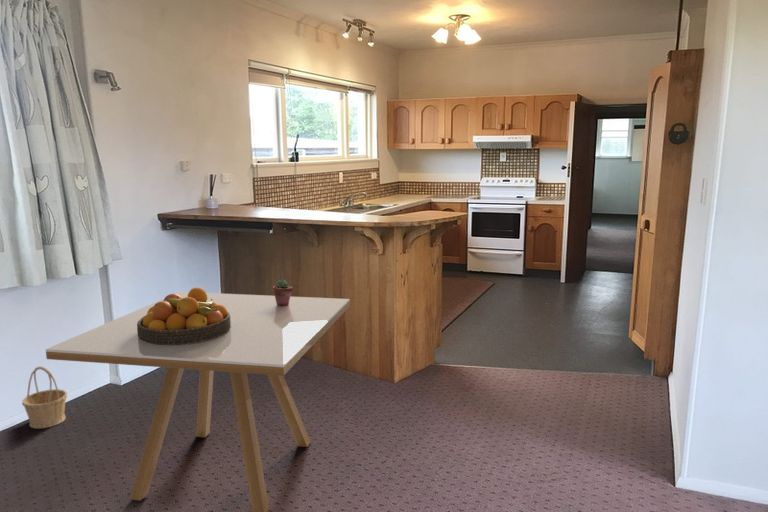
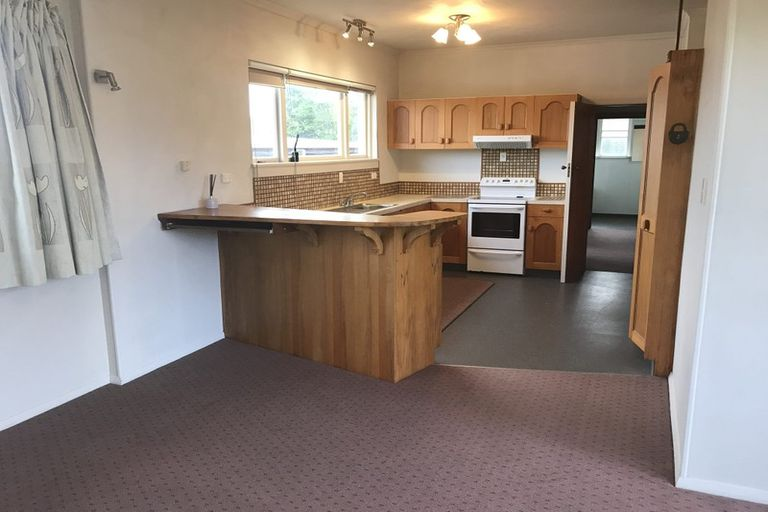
- basket [21,366,68,429]
- fruit bowl [137,286,231,345]
- potted succulent [272,278,294,306]
- dining table [45,291,351,512]
